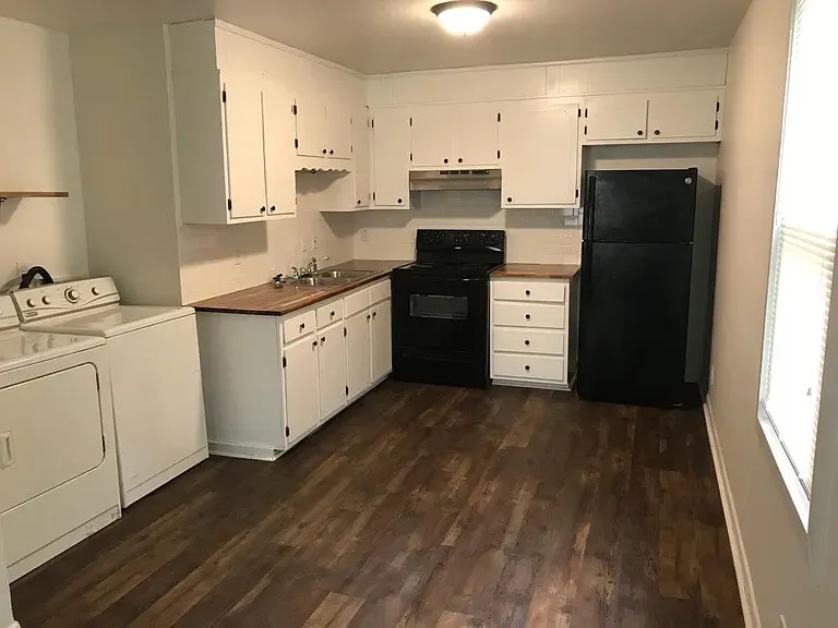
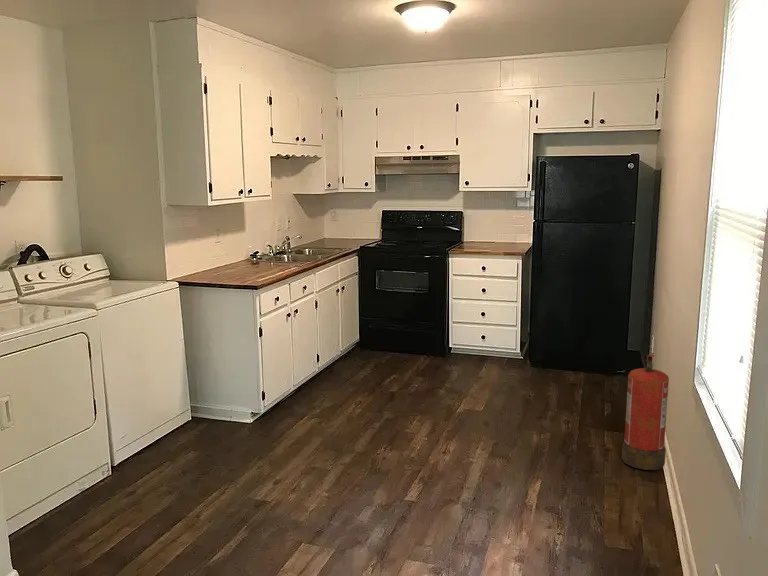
+ fire extinguisher [621,354,670,471]
